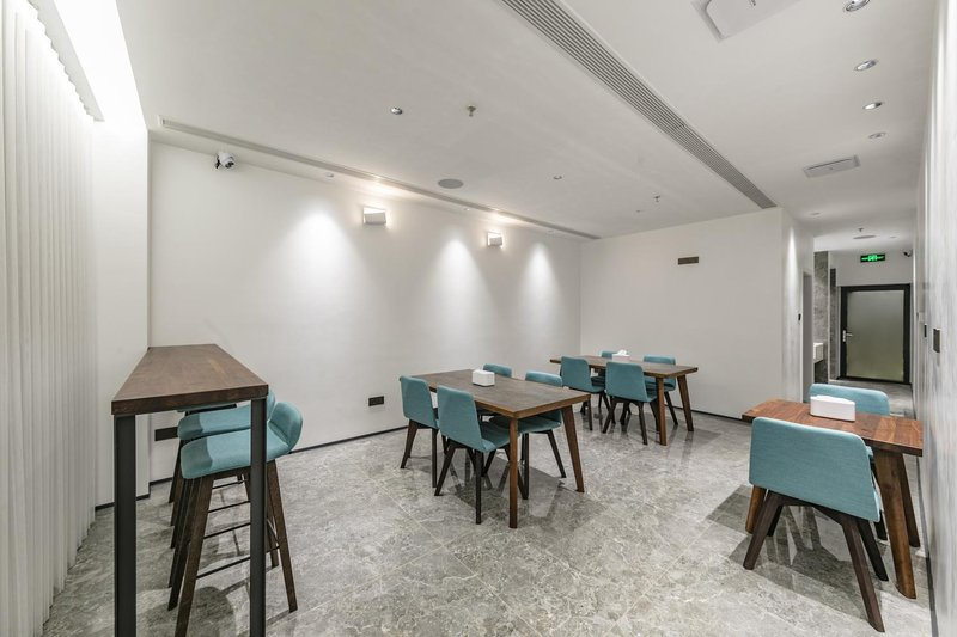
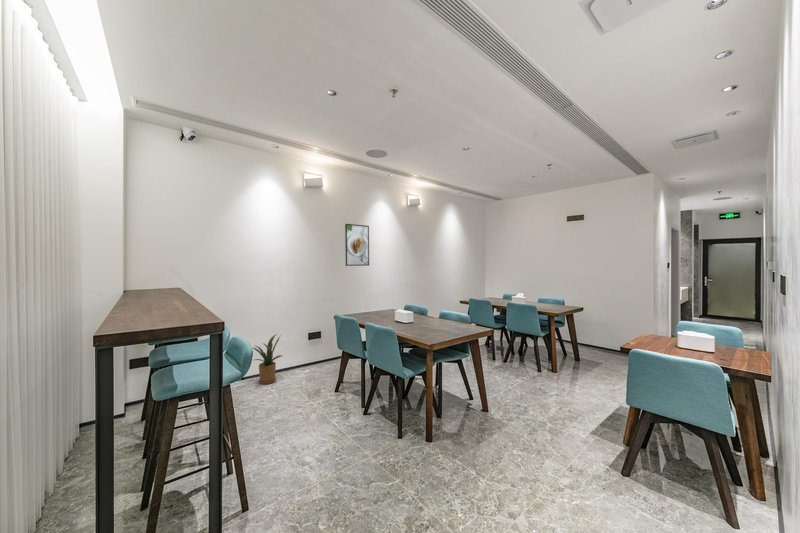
+ house plant [252,333,283,385]
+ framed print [344,223,370,267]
